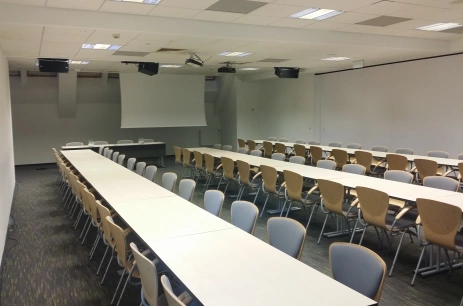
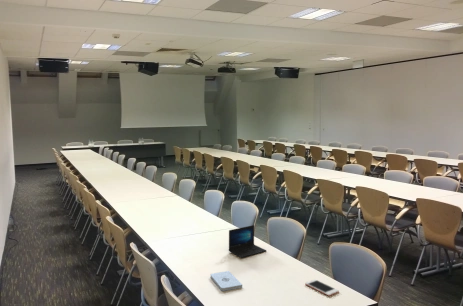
+ notepad [209,270,243,292]
+ laptop [228,224,267,259]
+ cell phone [304,278,340,297]
